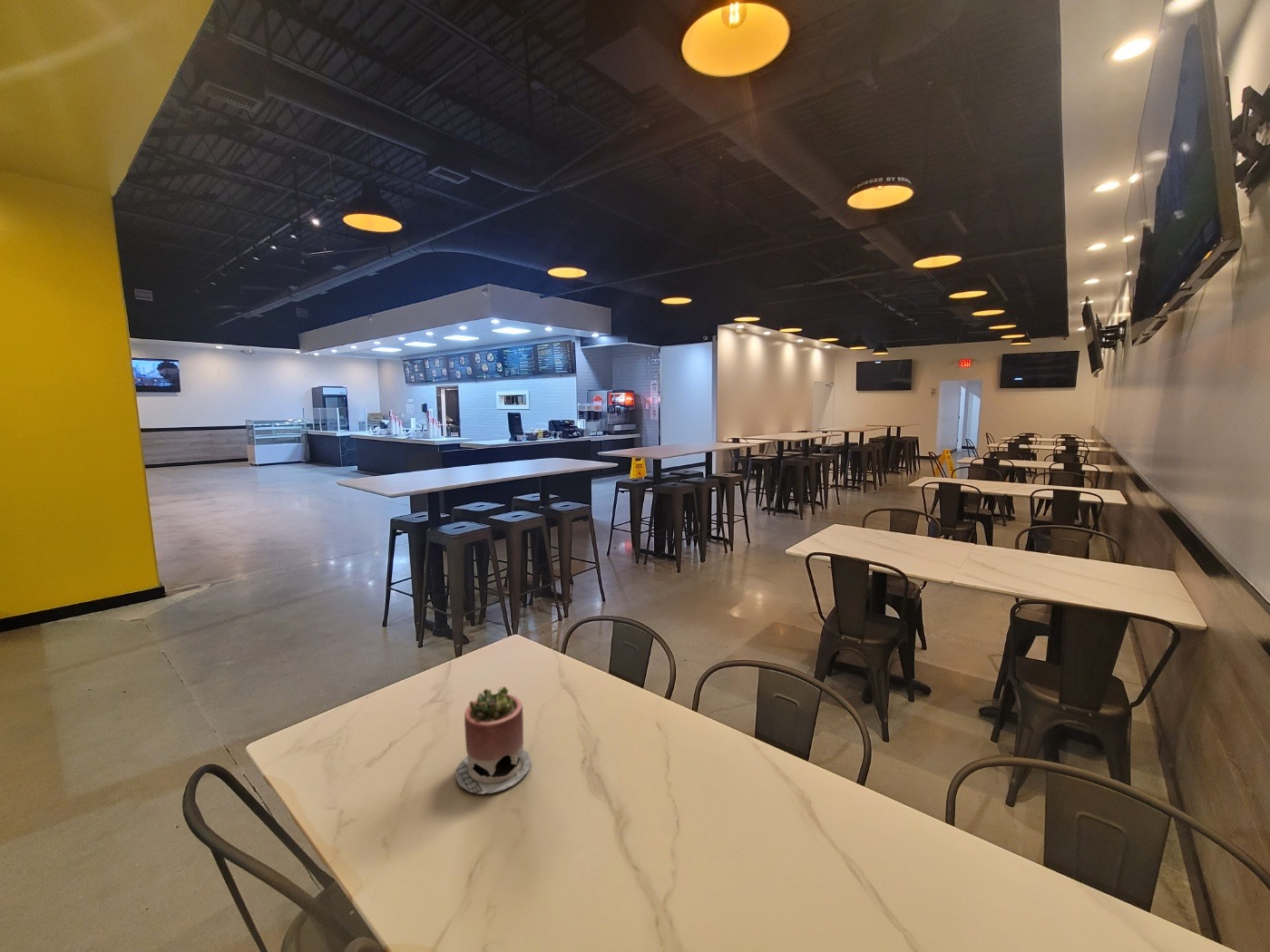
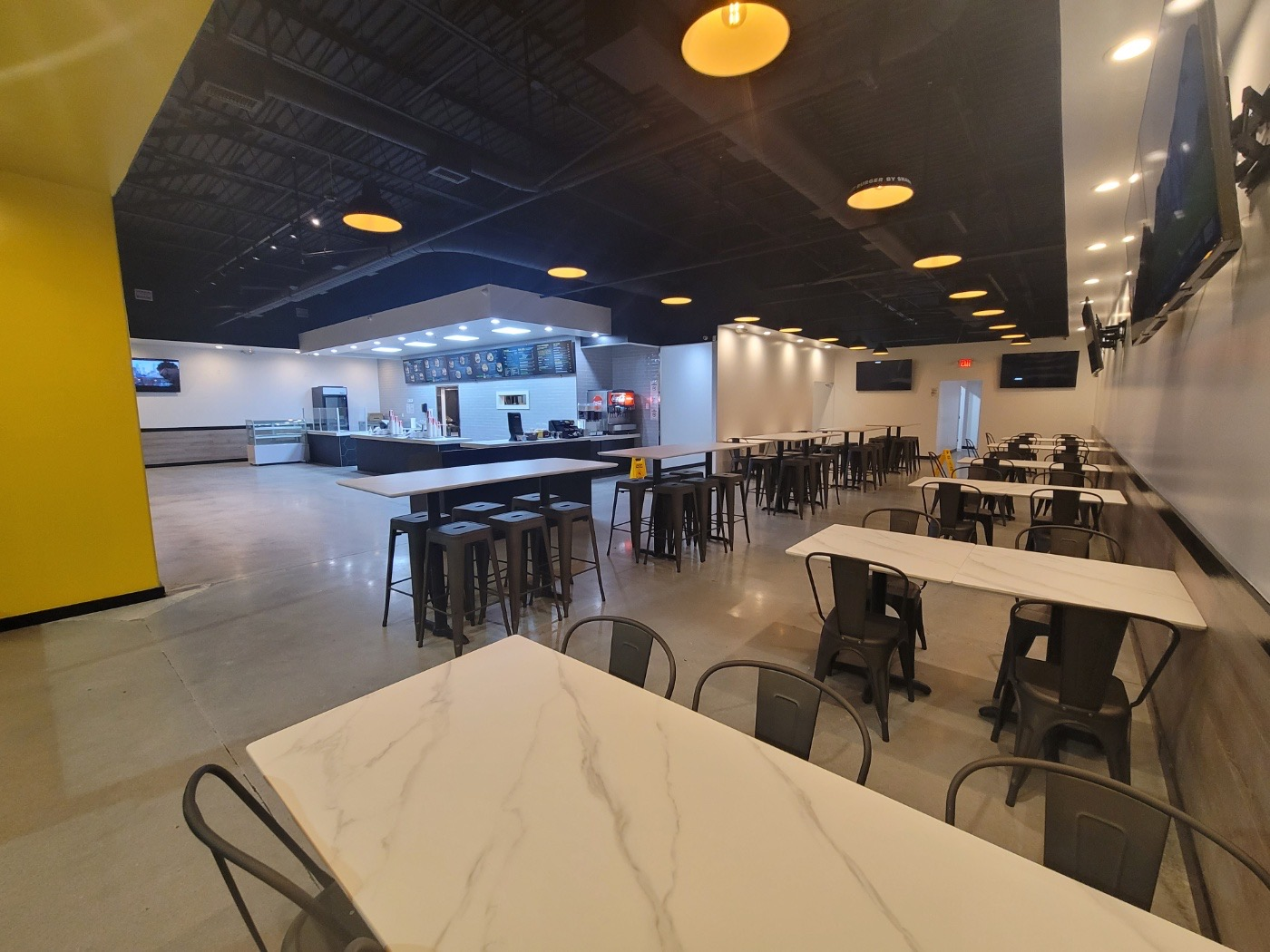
- succulent planter [454,685,532,795]
